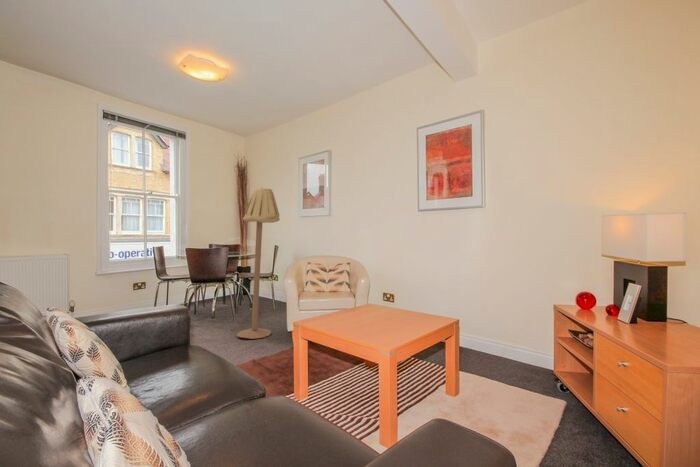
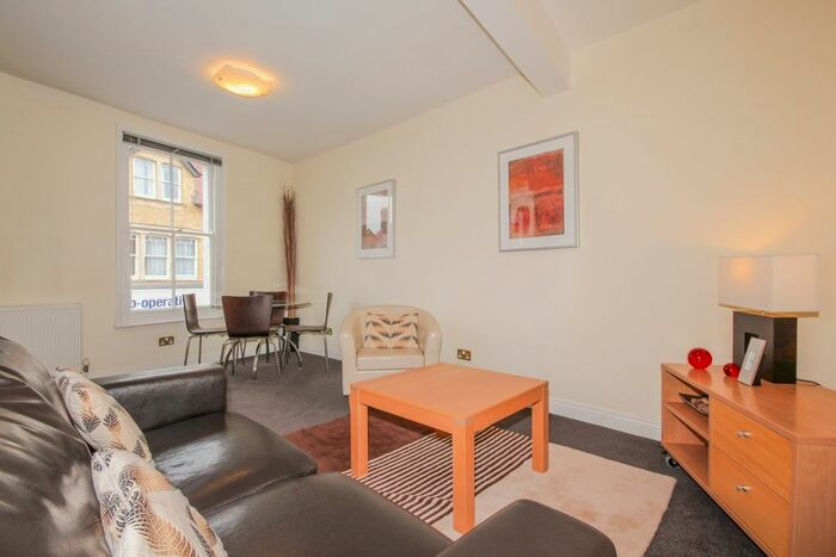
- floor lamp [236,187,281,340]
